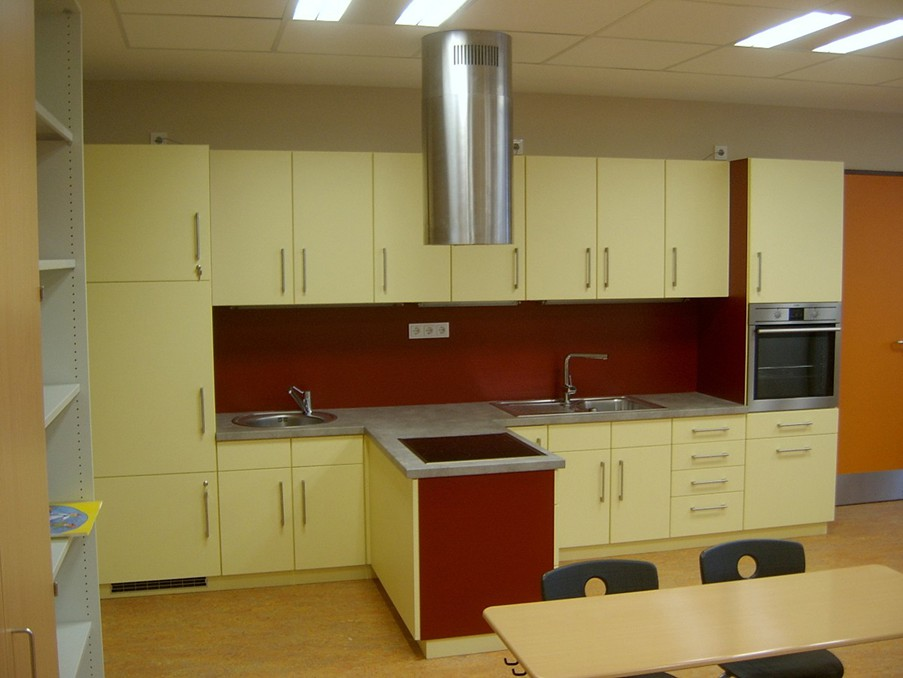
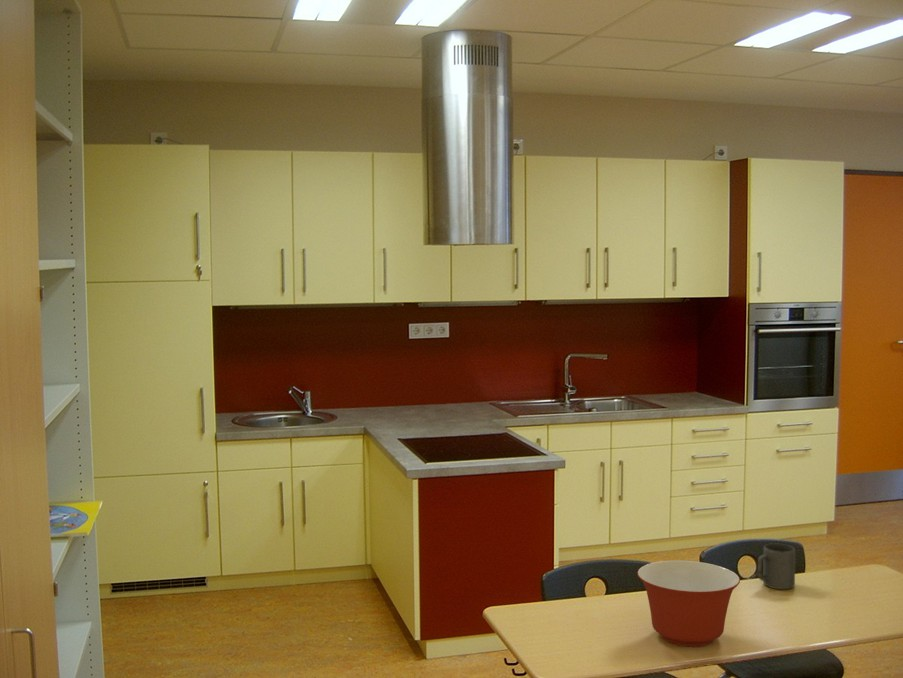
+ mug [757,543,796,590]
+ mixing bowl [636,560,741,648]
